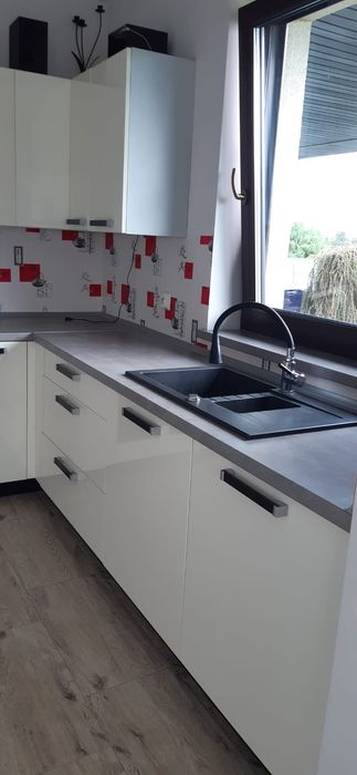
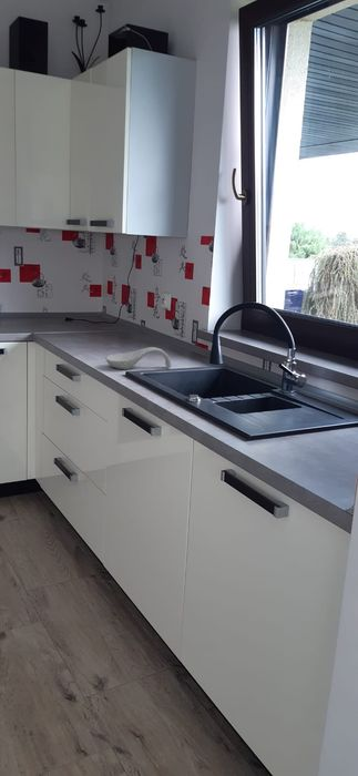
+ spoon rest [104,346,172,370]
